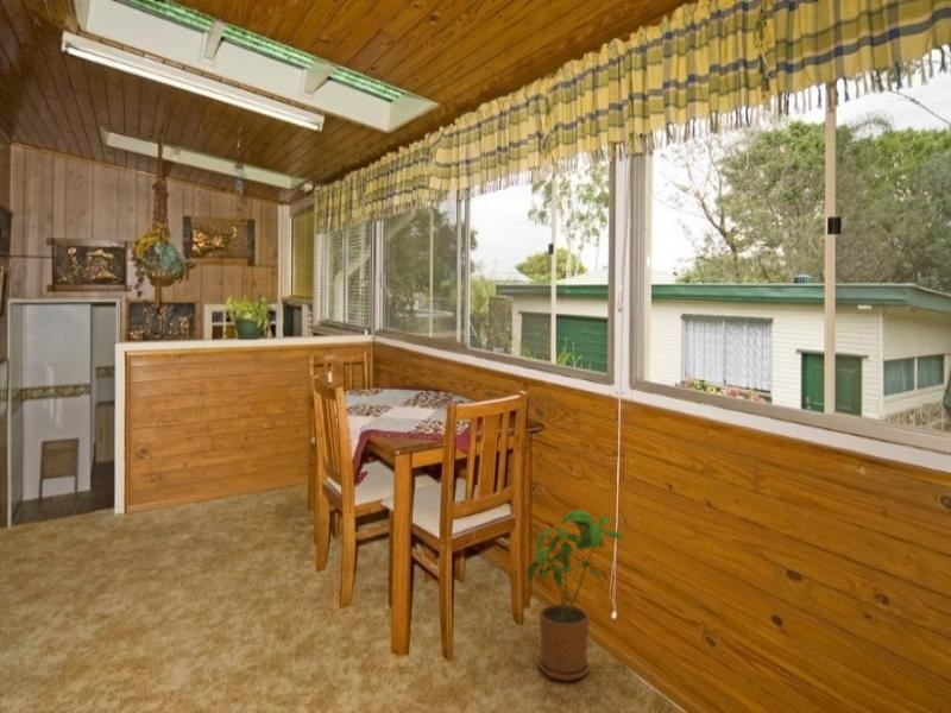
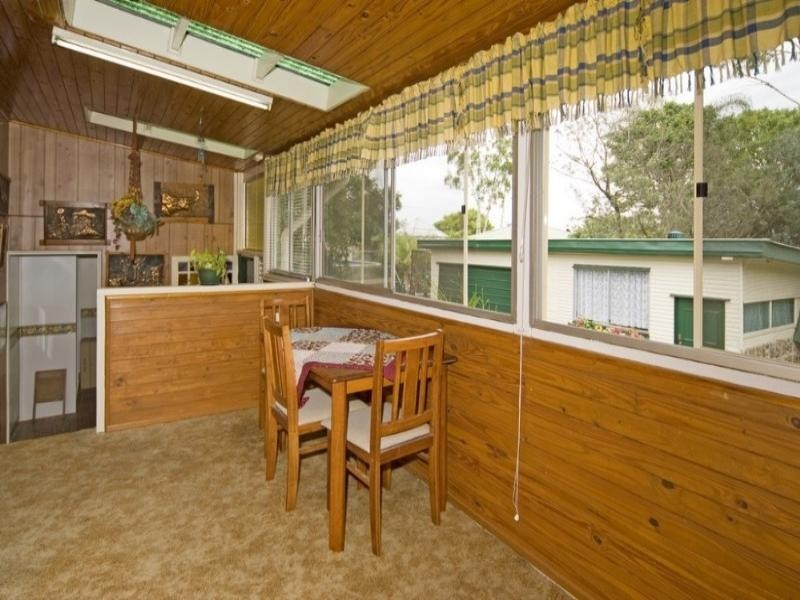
- house plant [525,509,625,682]
